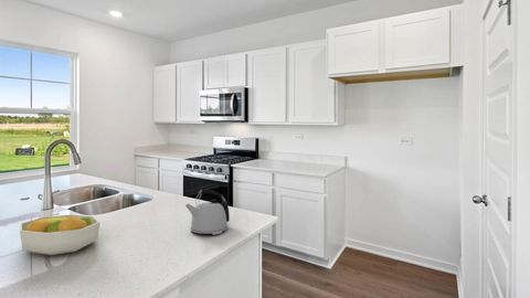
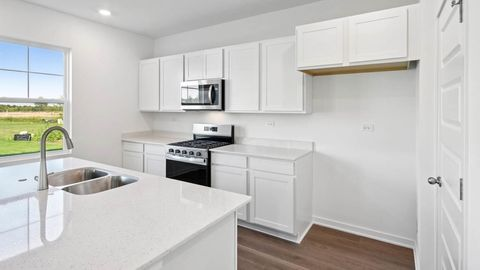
- kettle [184,189,231,236]
- fruit bowl [19,214,102,256]
